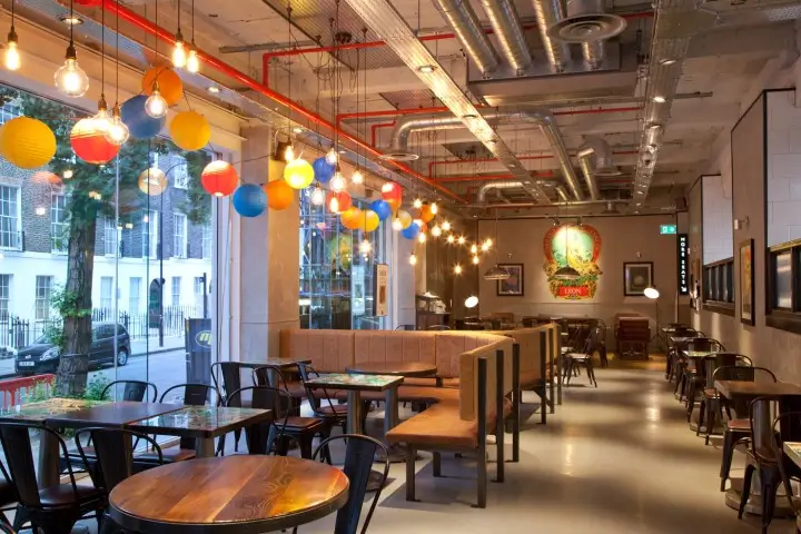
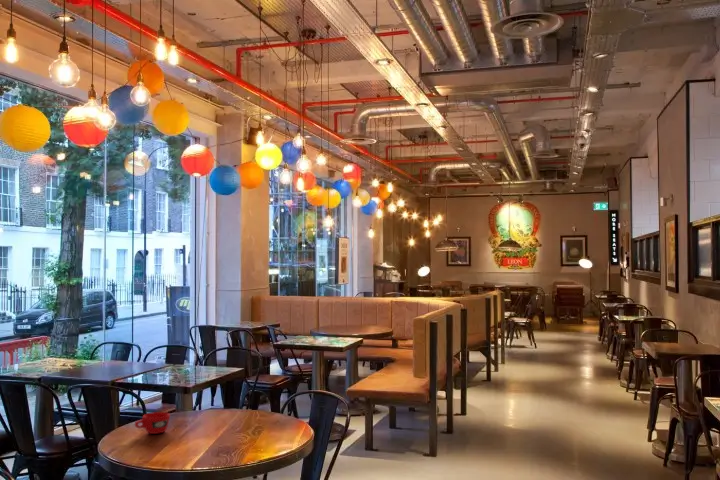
+ cup [134,411,171,435]
